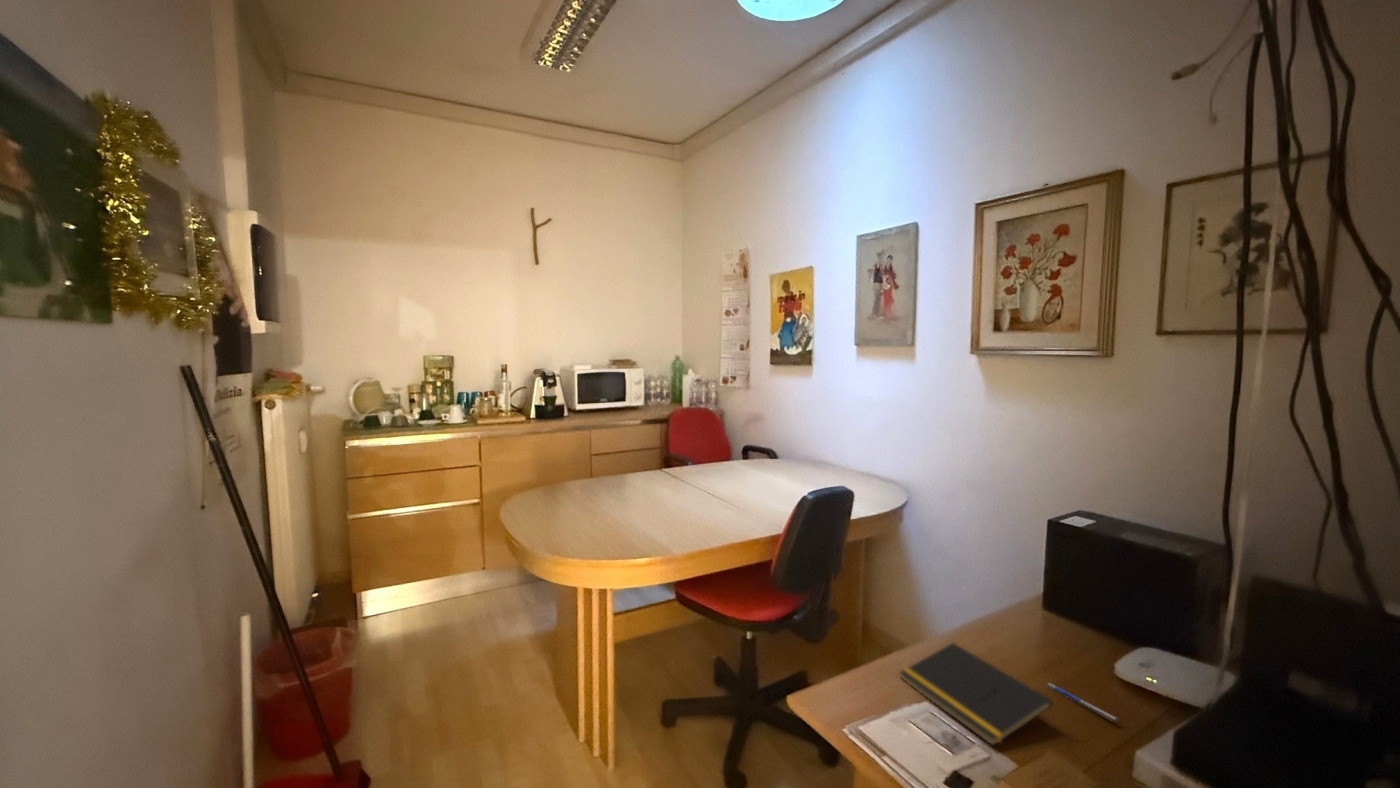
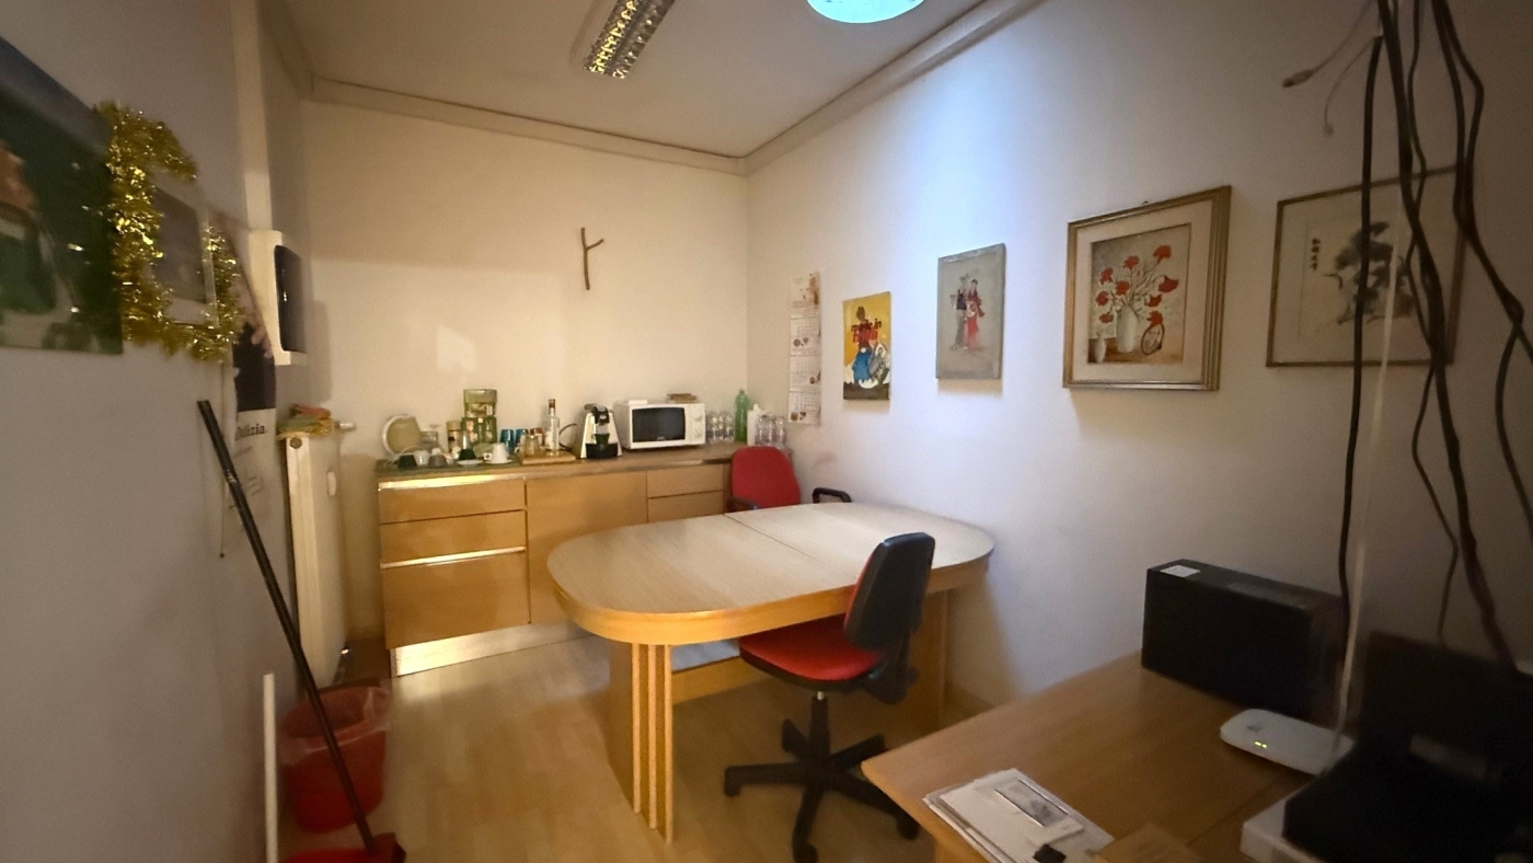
- pen [1045,682,1120,723]
- notepad [898,642,1053,747]
